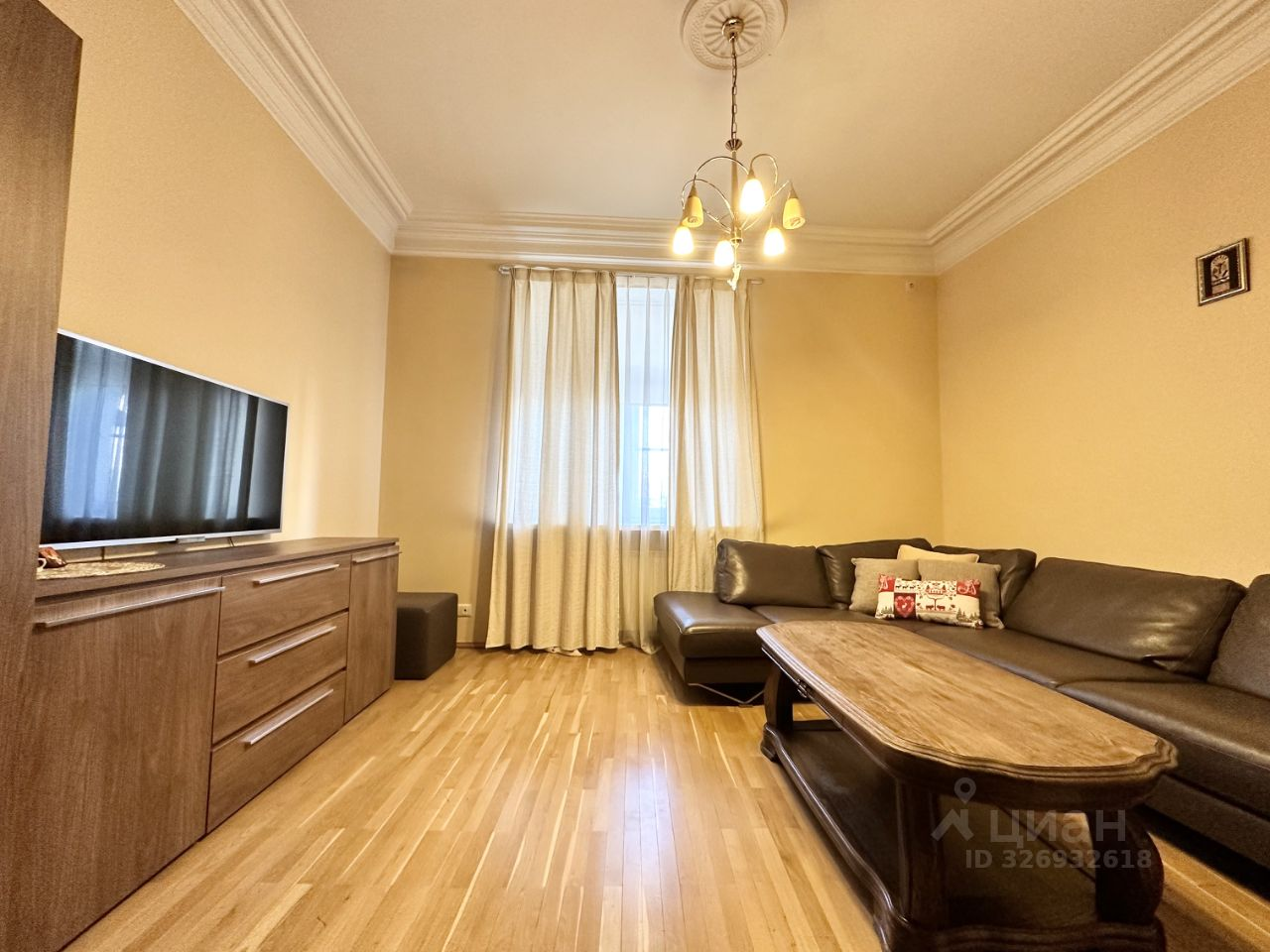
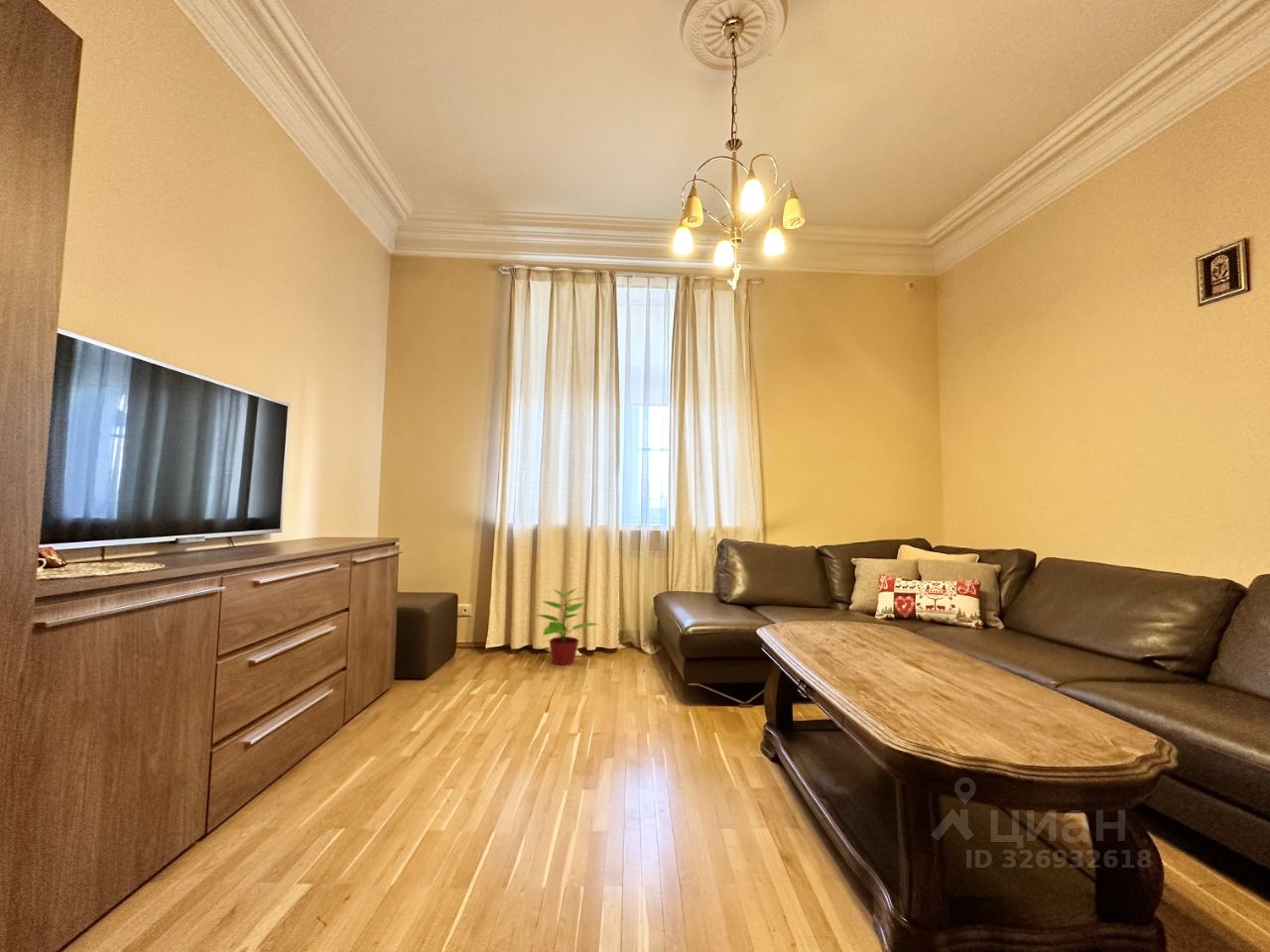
+ potted plant [535,586,599,666]
